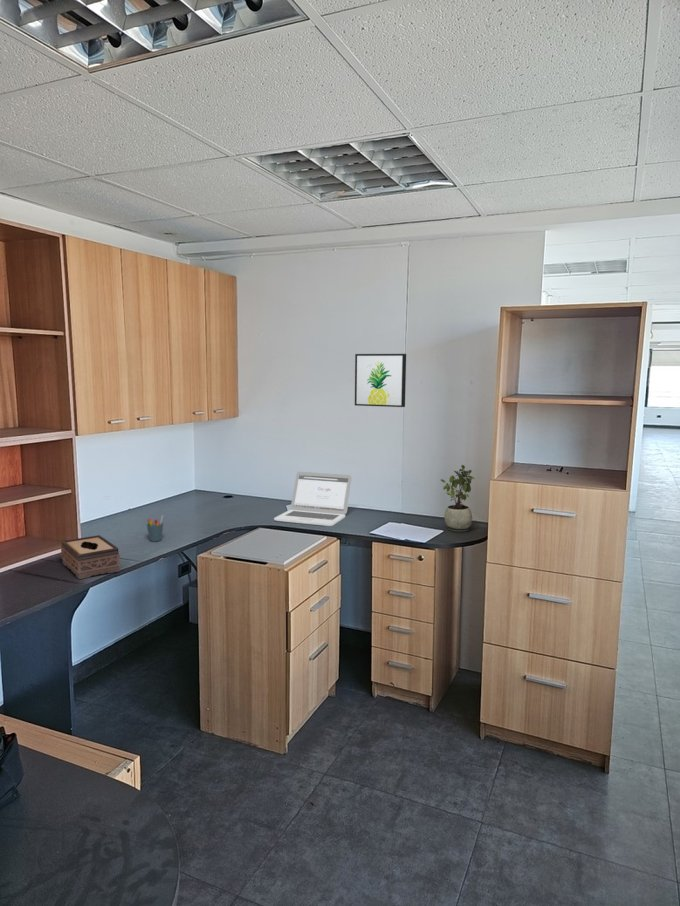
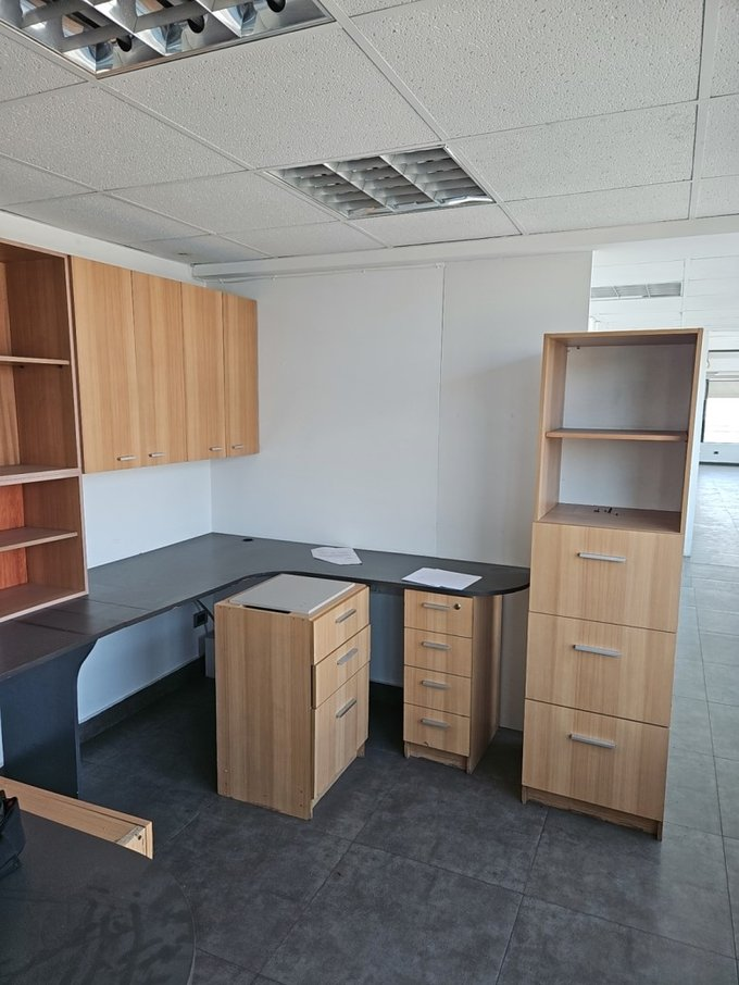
- potted plant [440,464,475,533]
- laptop [273,471,353,527]
- tissue box [60,534,121,580]
- wall art [354,353,407,408]
- pen holder [146,515,164,543]
